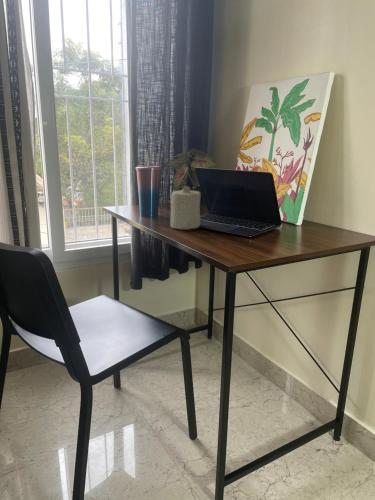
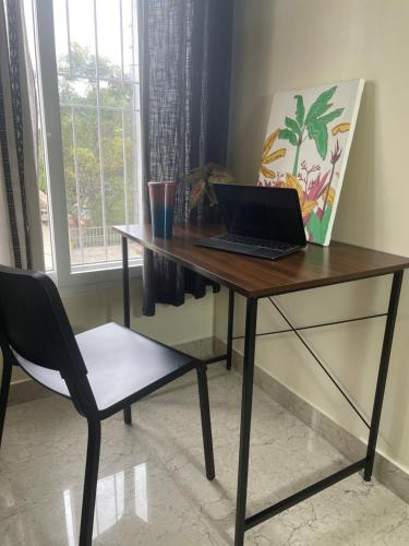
- candle [170,185,202,230]
